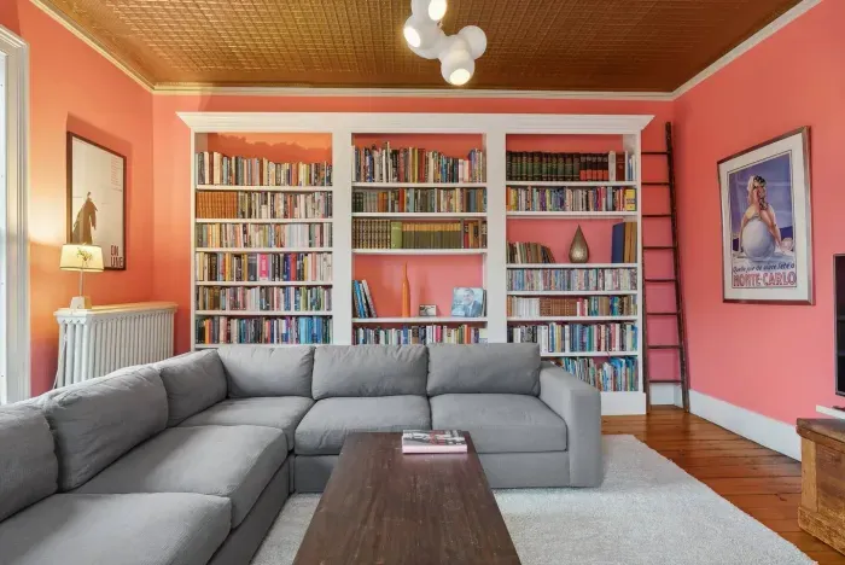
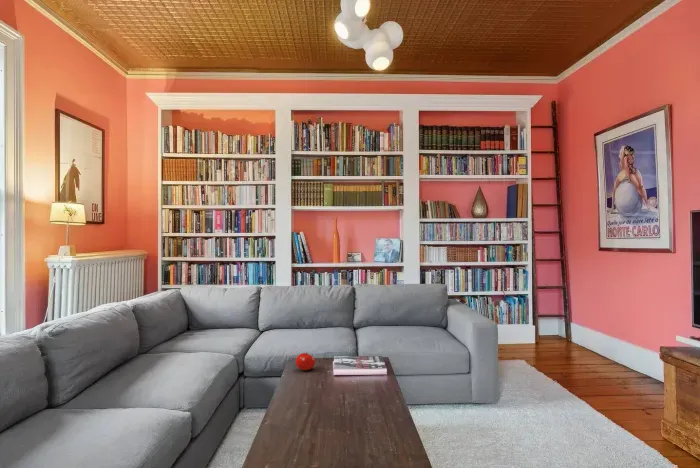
+ fruit [295,352,316,371]
